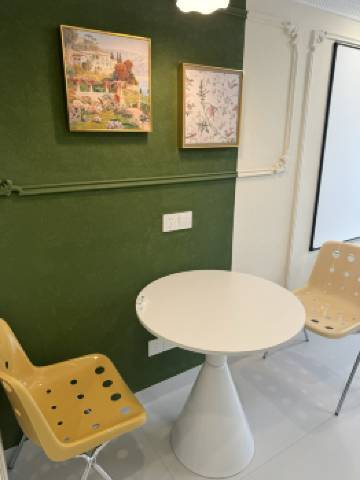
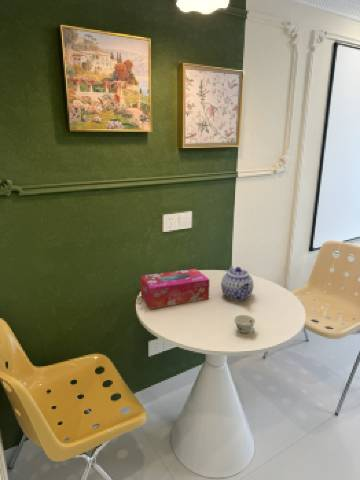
+ teacup [233,314,256,334]
+ teapot [220,265,255,301]
+ tissue box [139,268,211,310]
